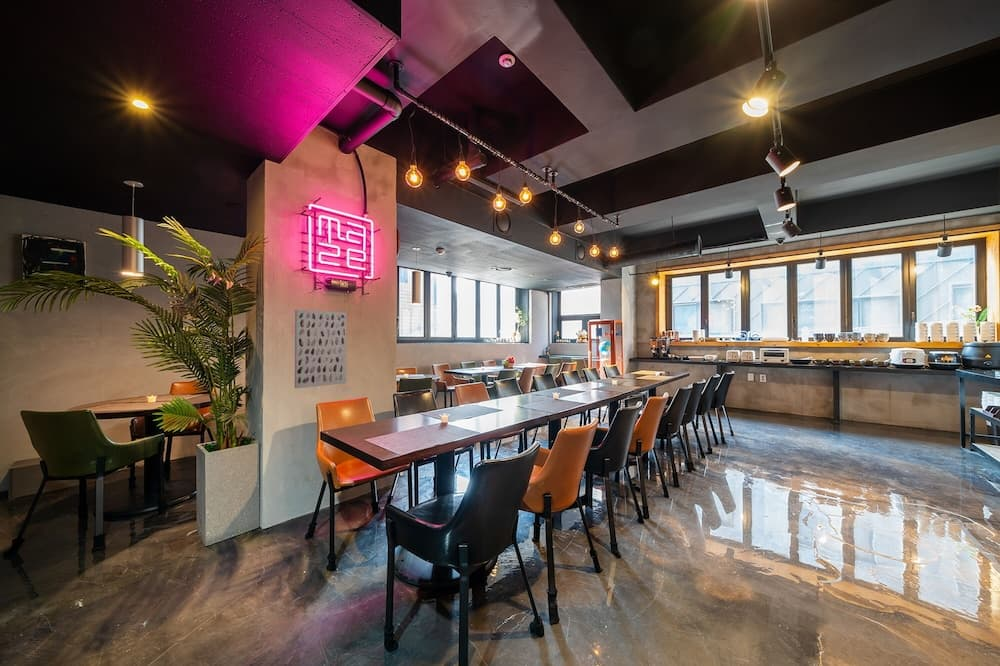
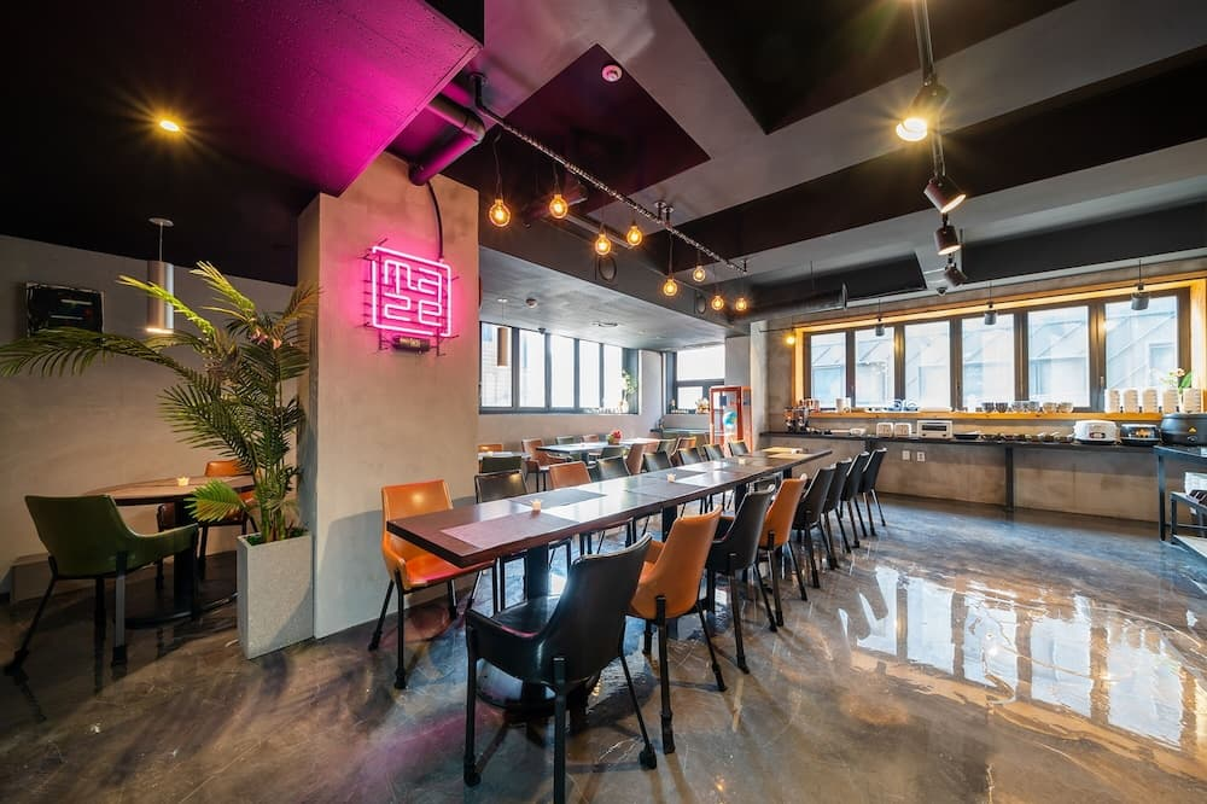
- wall art [294,309,348,389]
